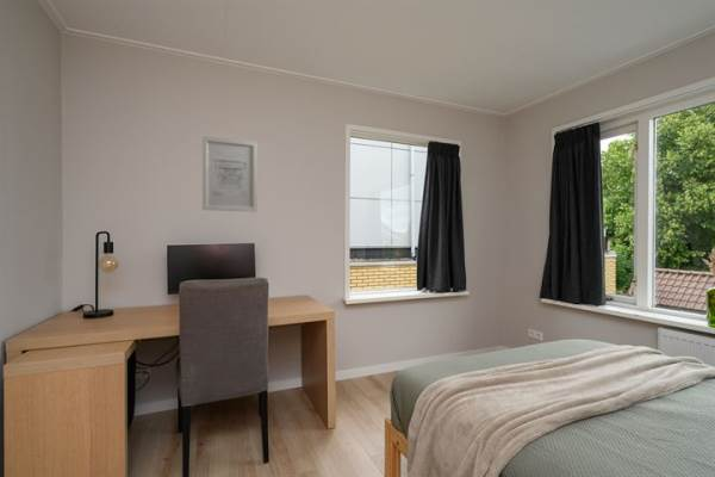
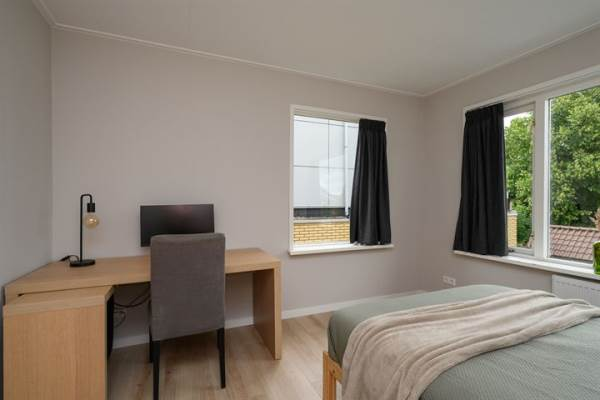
- wall art [201,135,259,213]
